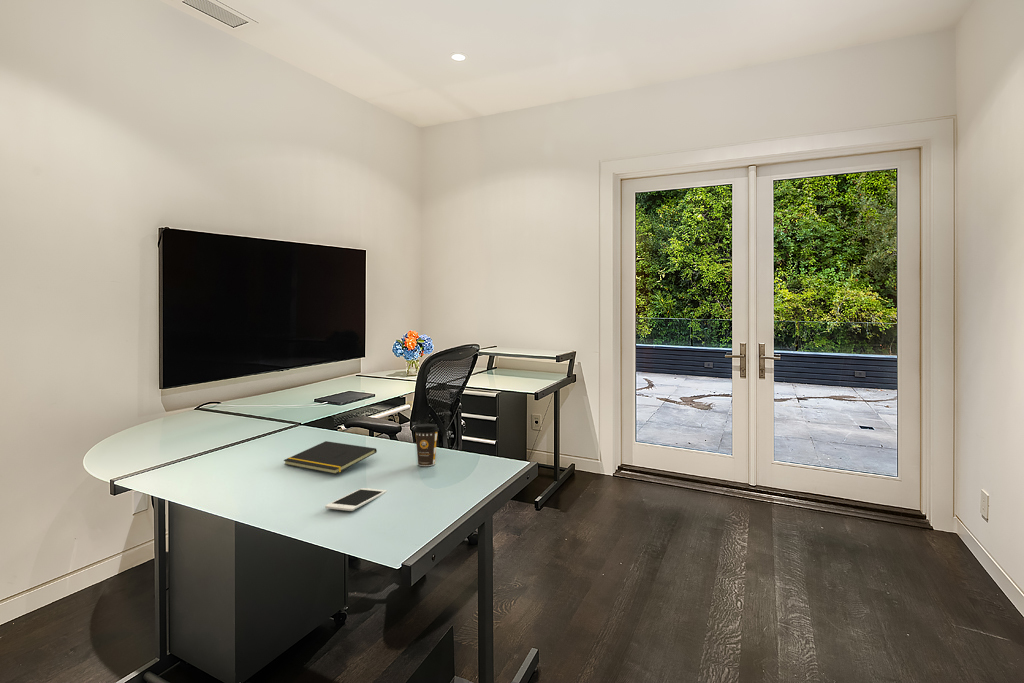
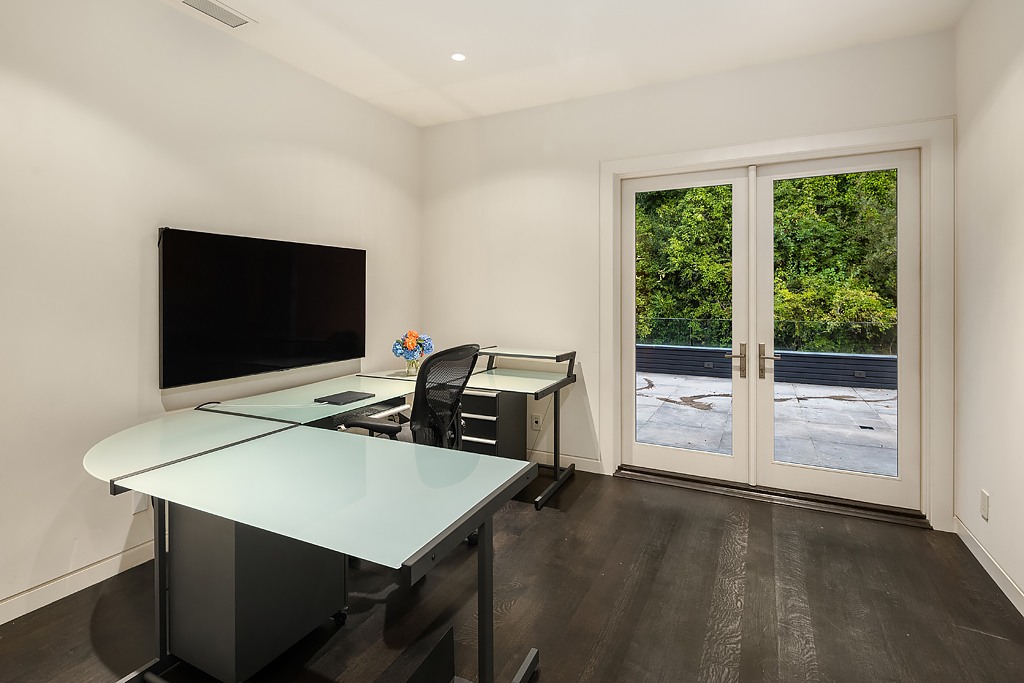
- notepad [283,440,378,475]
- coffee cup [413,423,440,467]
- cell phone [324,487,388,512]
